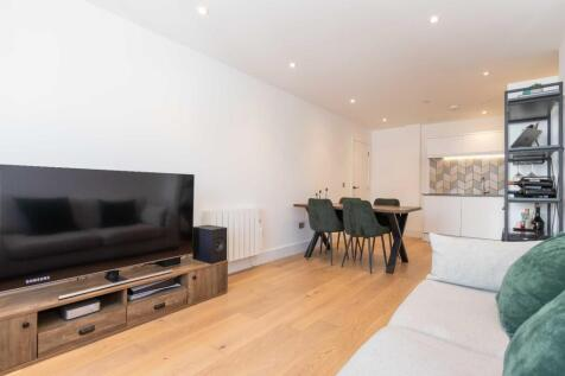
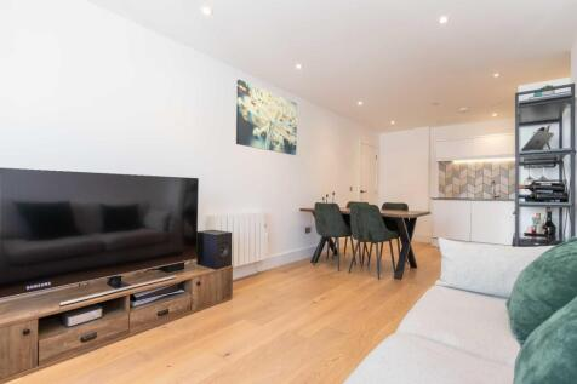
+ wall art [235,79,298,156]
